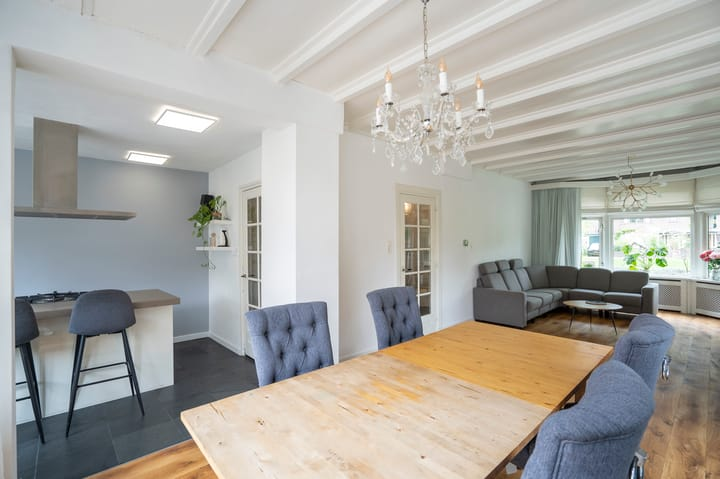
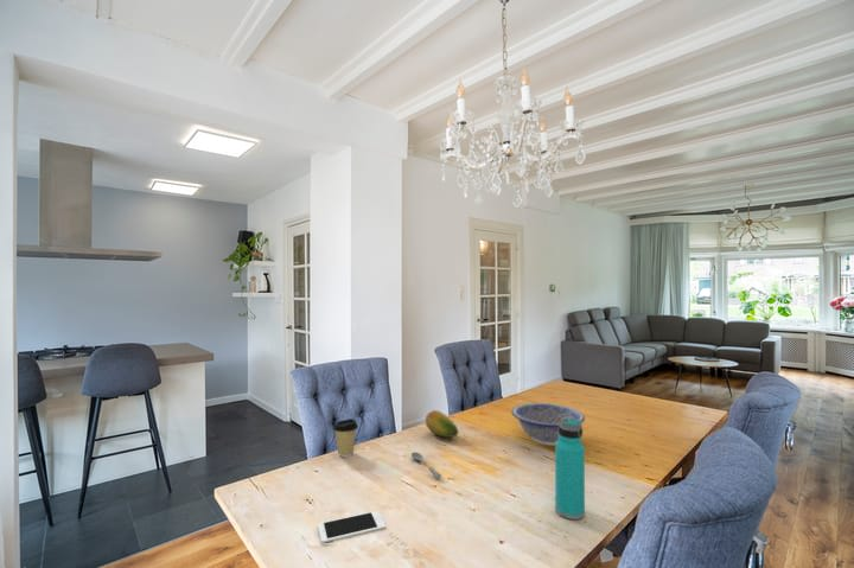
+ coffee cup [332,417,359,458]
+ soupspoon [410,451,442,480]
+ water bottle [554,417,586,521]
+ fruit [425,409,459,439]
+ decorative bowl [510,402,586,447]
+ cell phone [317,510,387,544]
